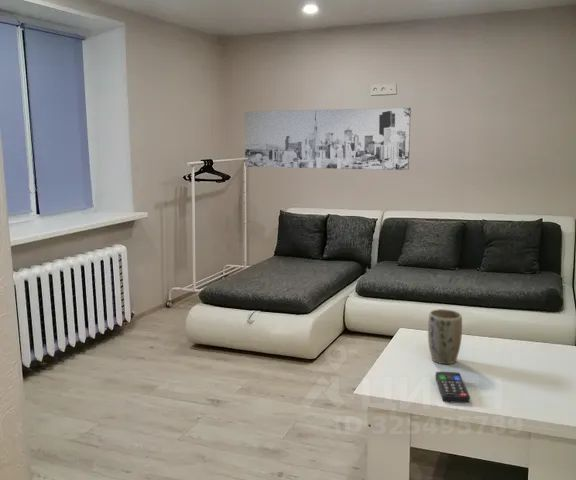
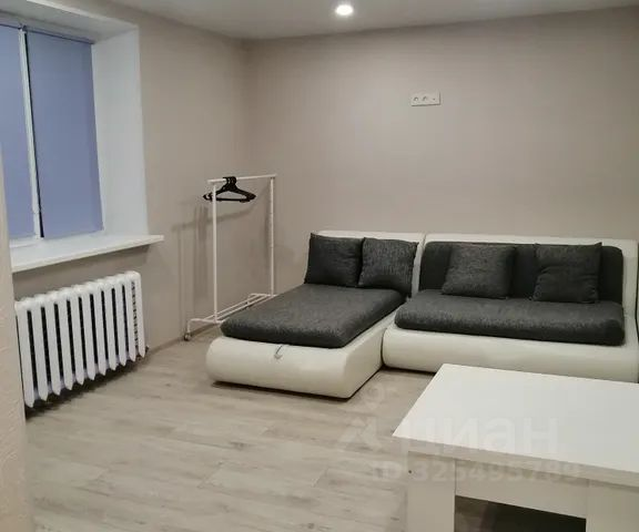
- wall art [244,107,412,171]
- remote control [435,371,470,404]
- plant pot [427,308,463,365]
